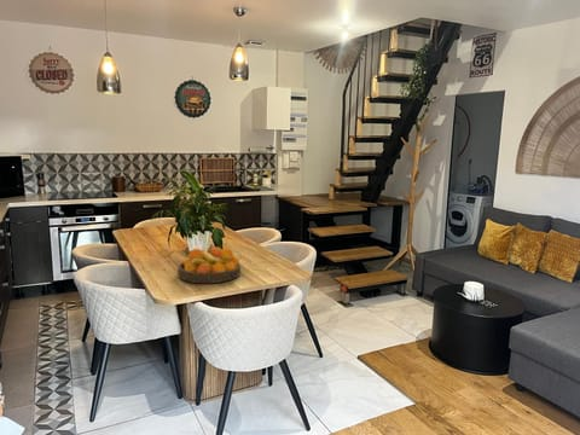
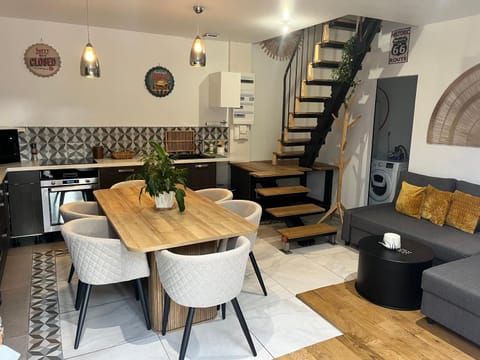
- fruit bowl [176,246,242,284]
